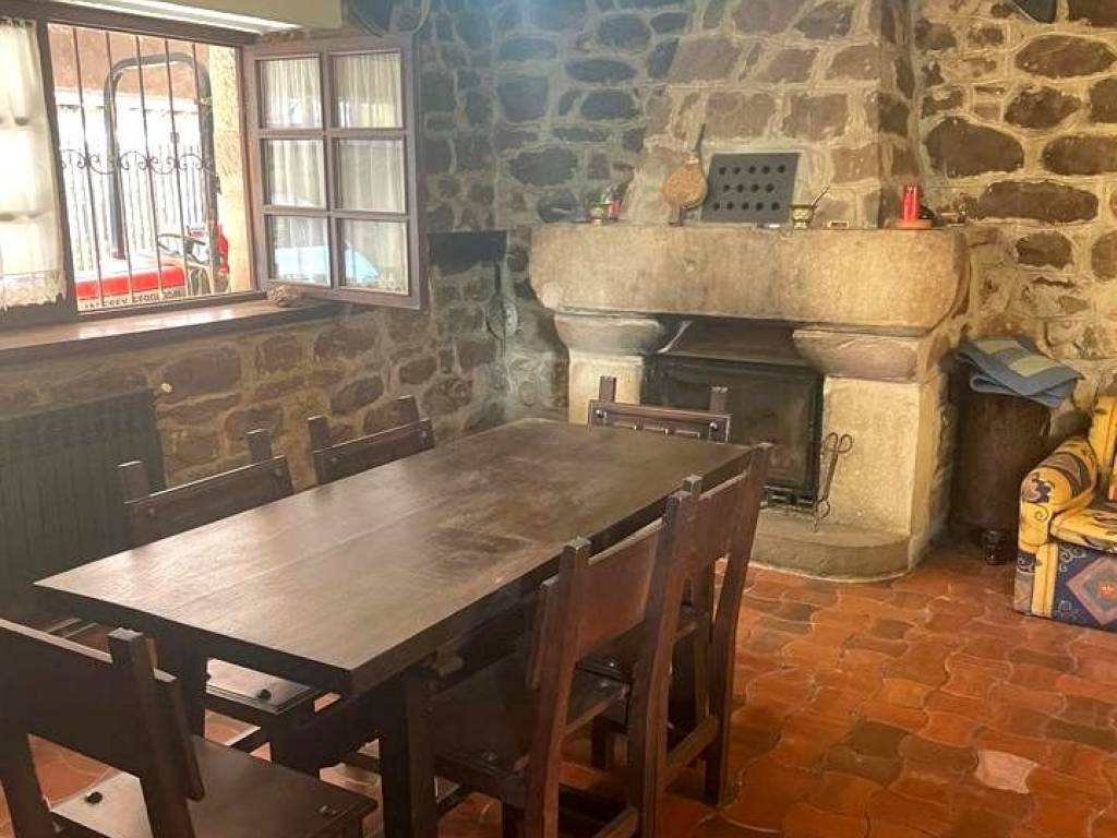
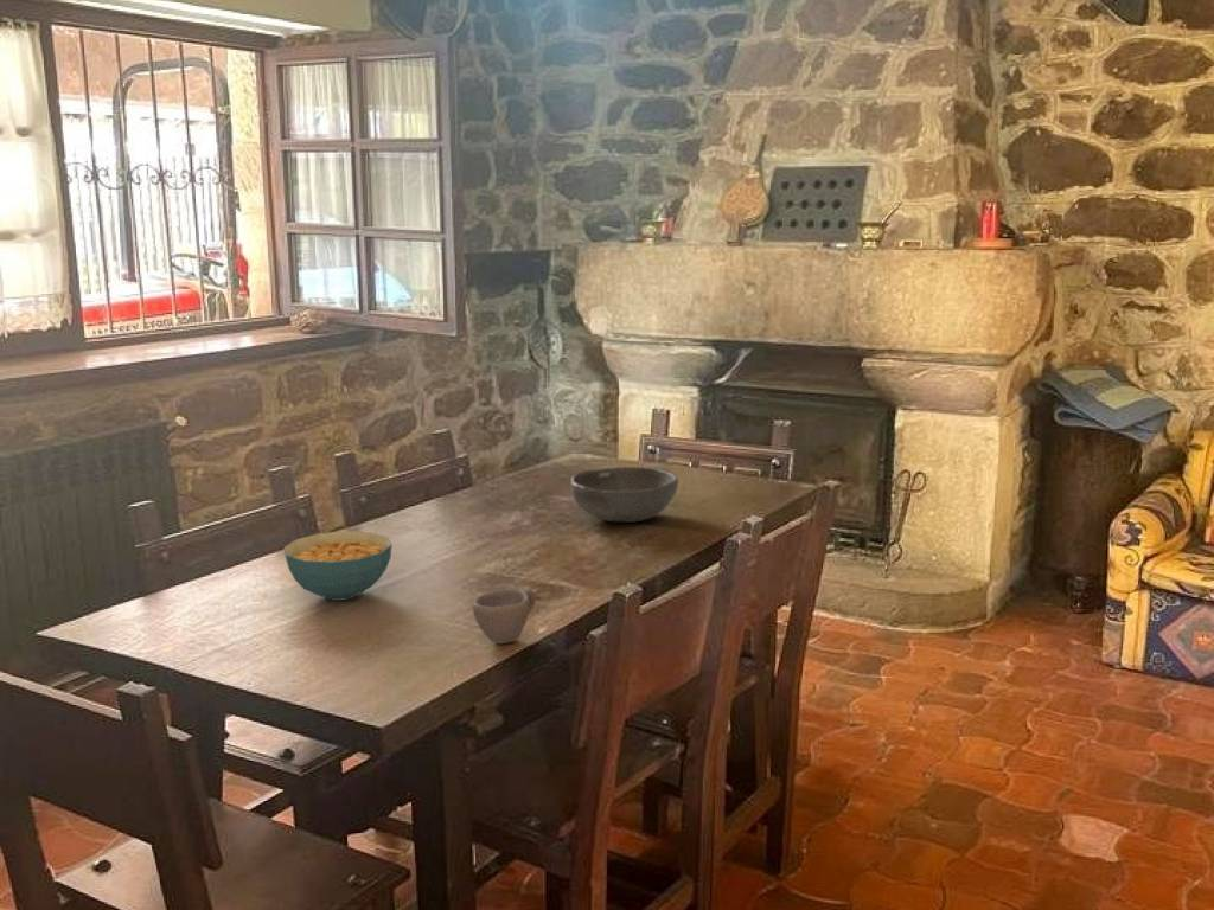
+ cereal bowl [282,530,392,602]
+ bowl [569,466,679,524]
+ cup [472,588,536,645]
